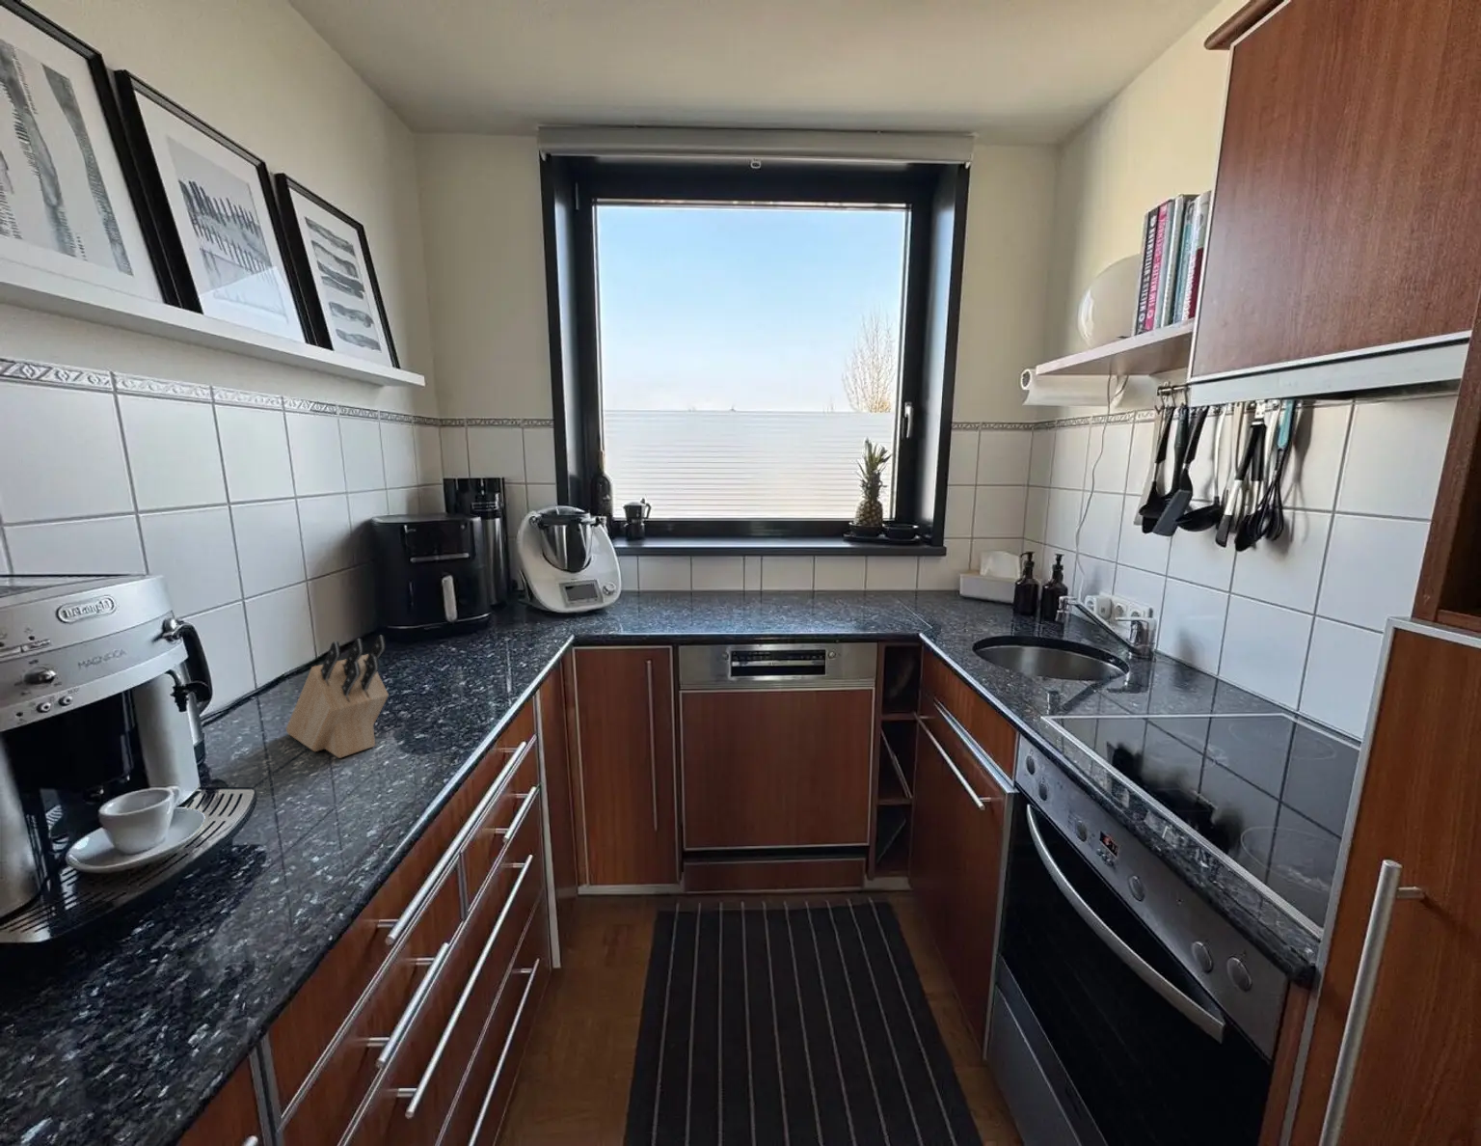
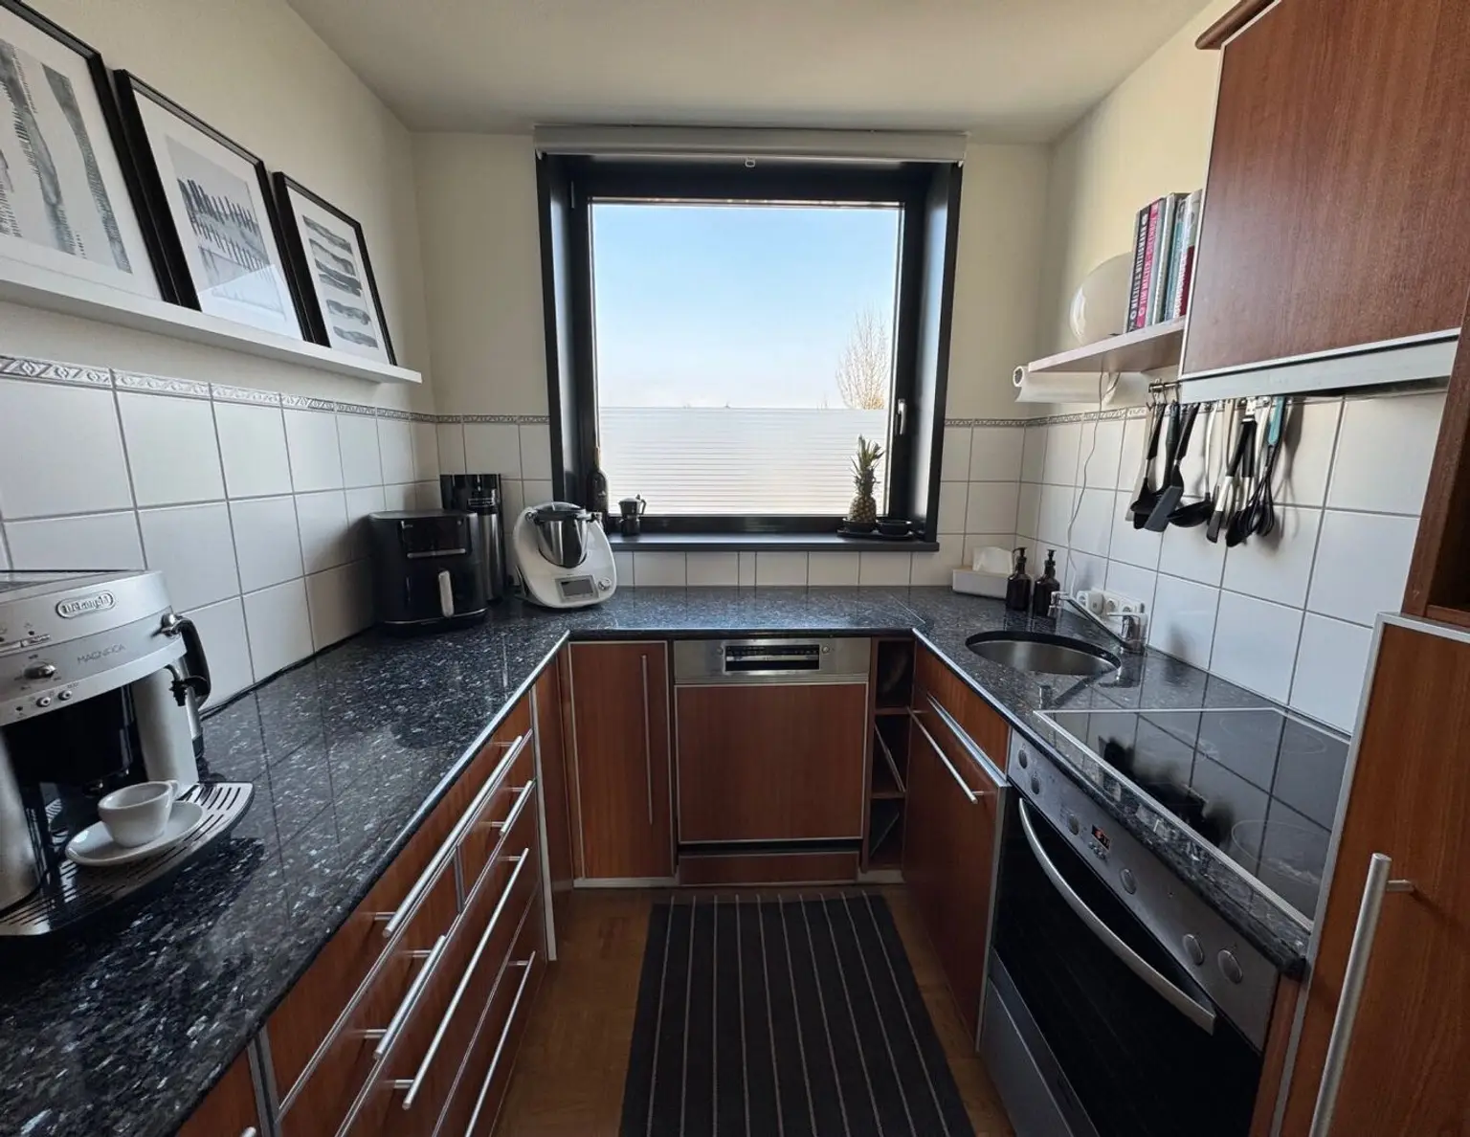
- knife block [285,634,389,759]
